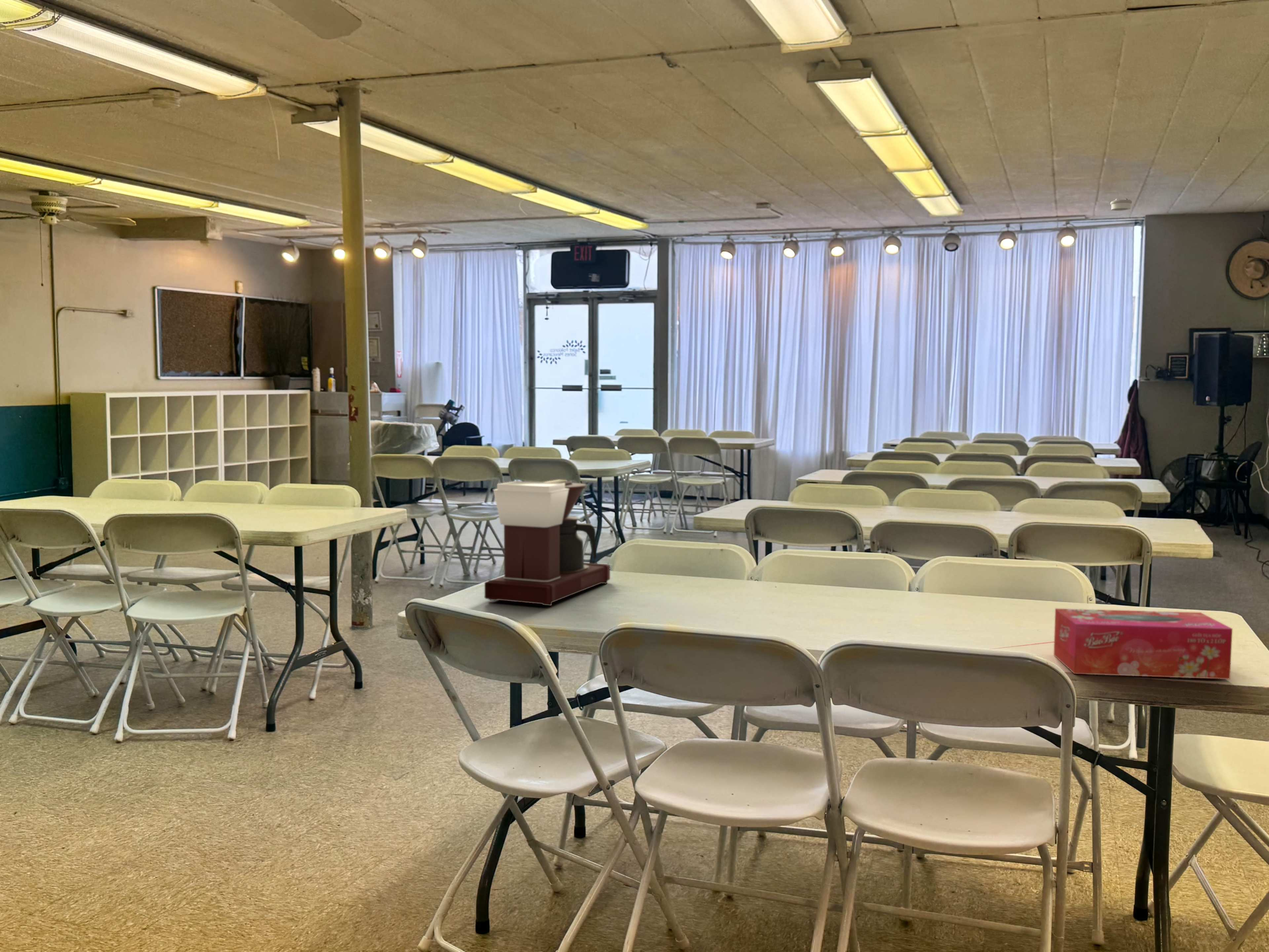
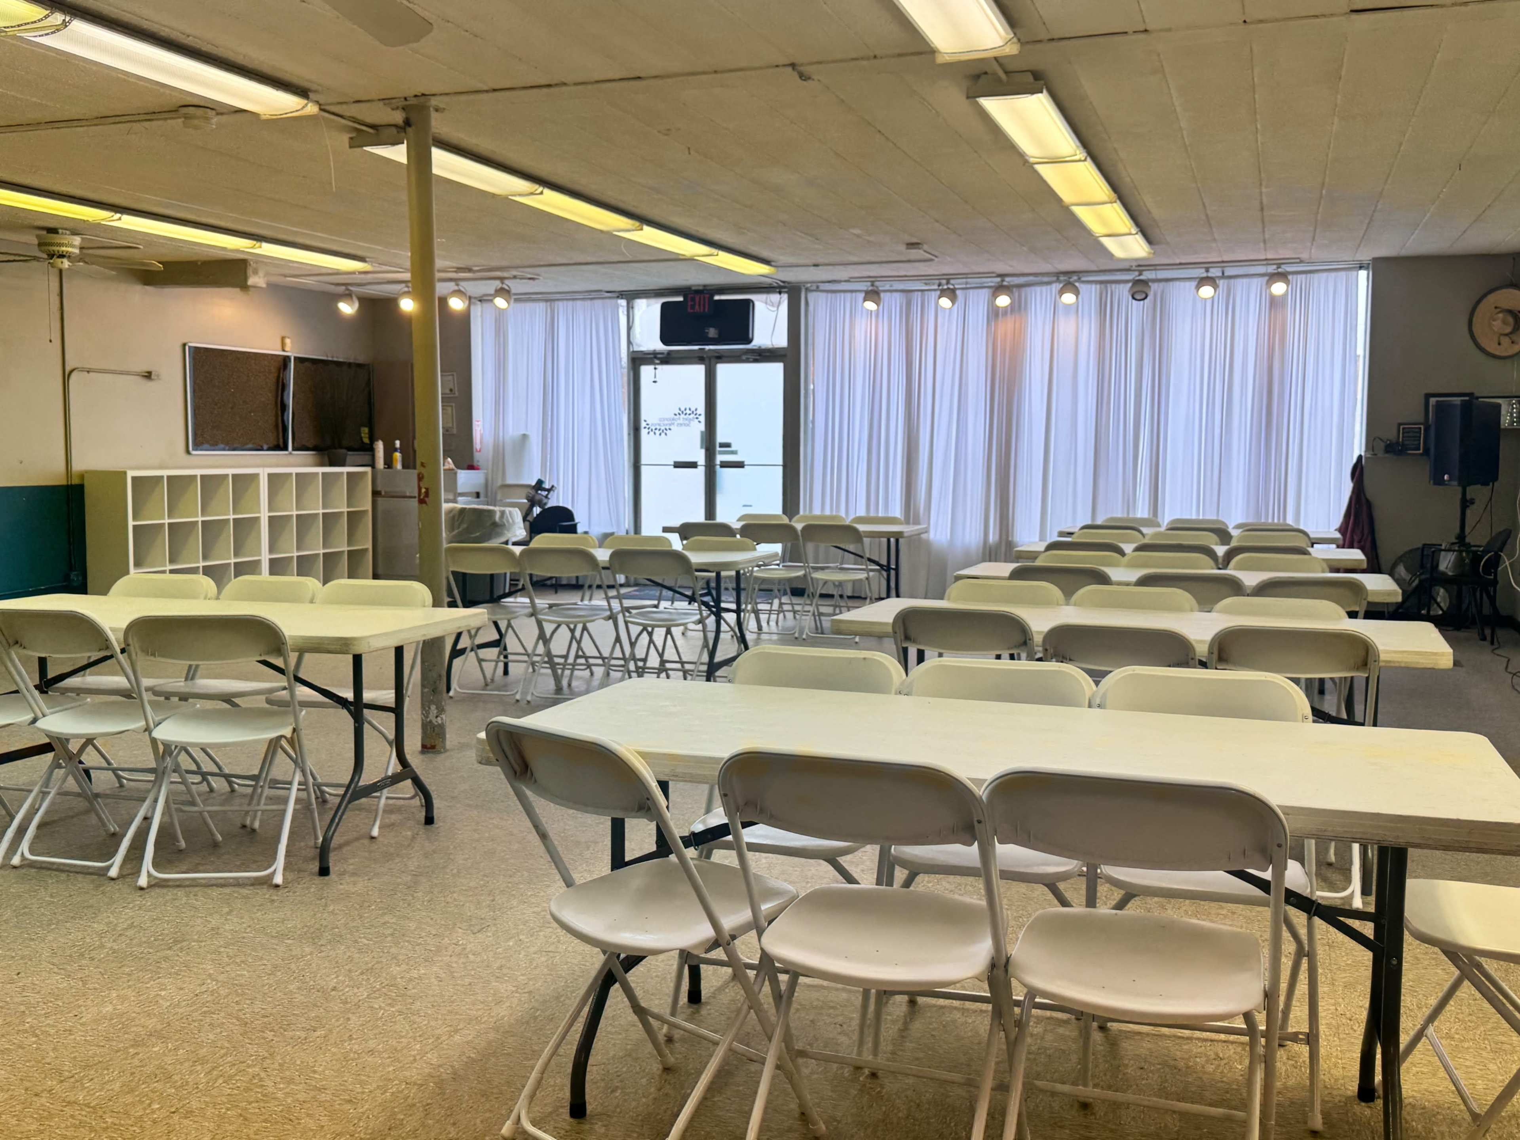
- tissue box [1053,608,1233,680]
- coffee maker [484,479,610,606]
- smoke detector [1110,198,1132,211]
